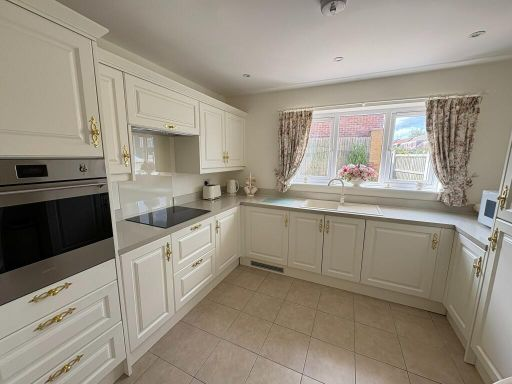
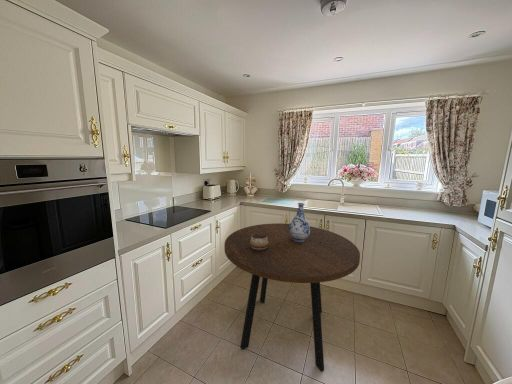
+ dining table [223,222,361,373]
+ vase [289,202,310,242]
+ decorative bowl [249,233,269,251]
